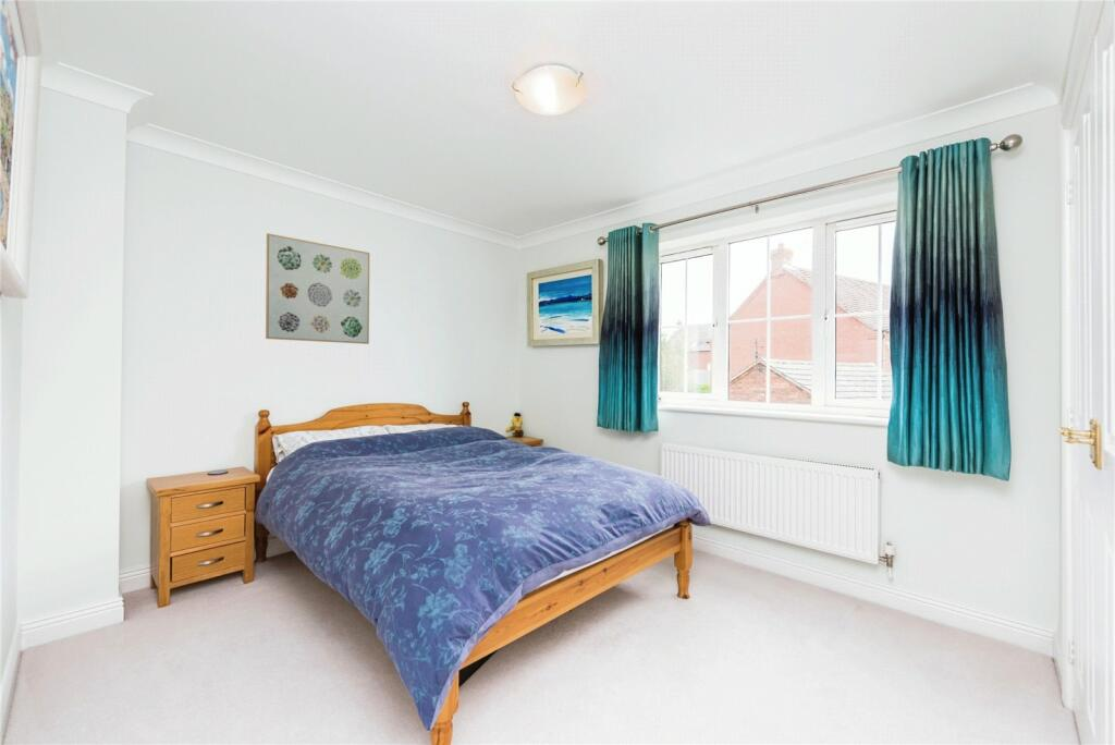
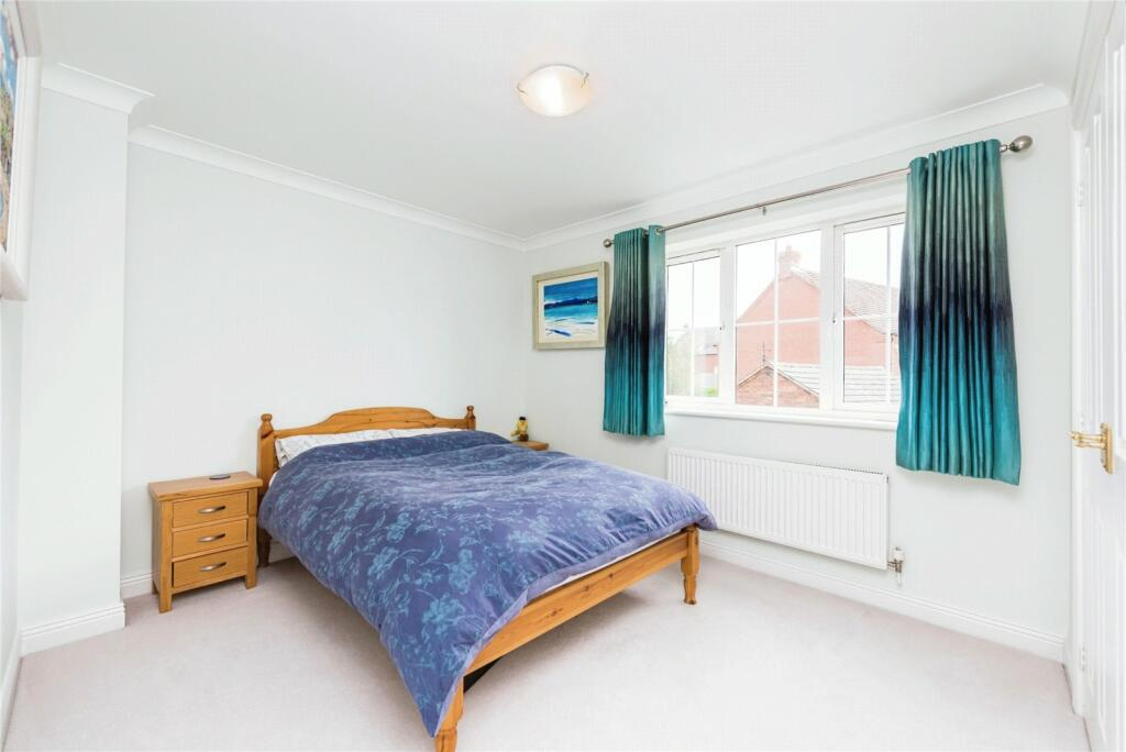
- wall art [265,232,370,345]
